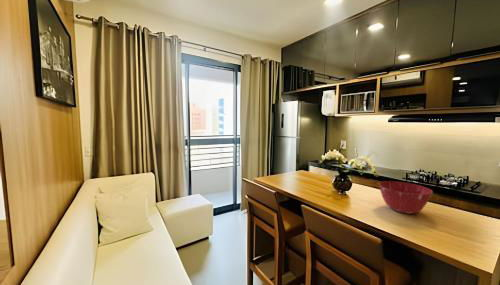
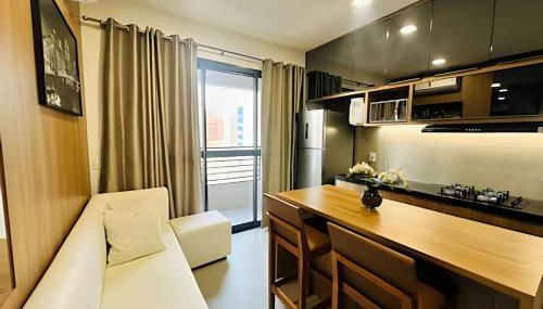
- mixing bowl [378,180,434,215]
